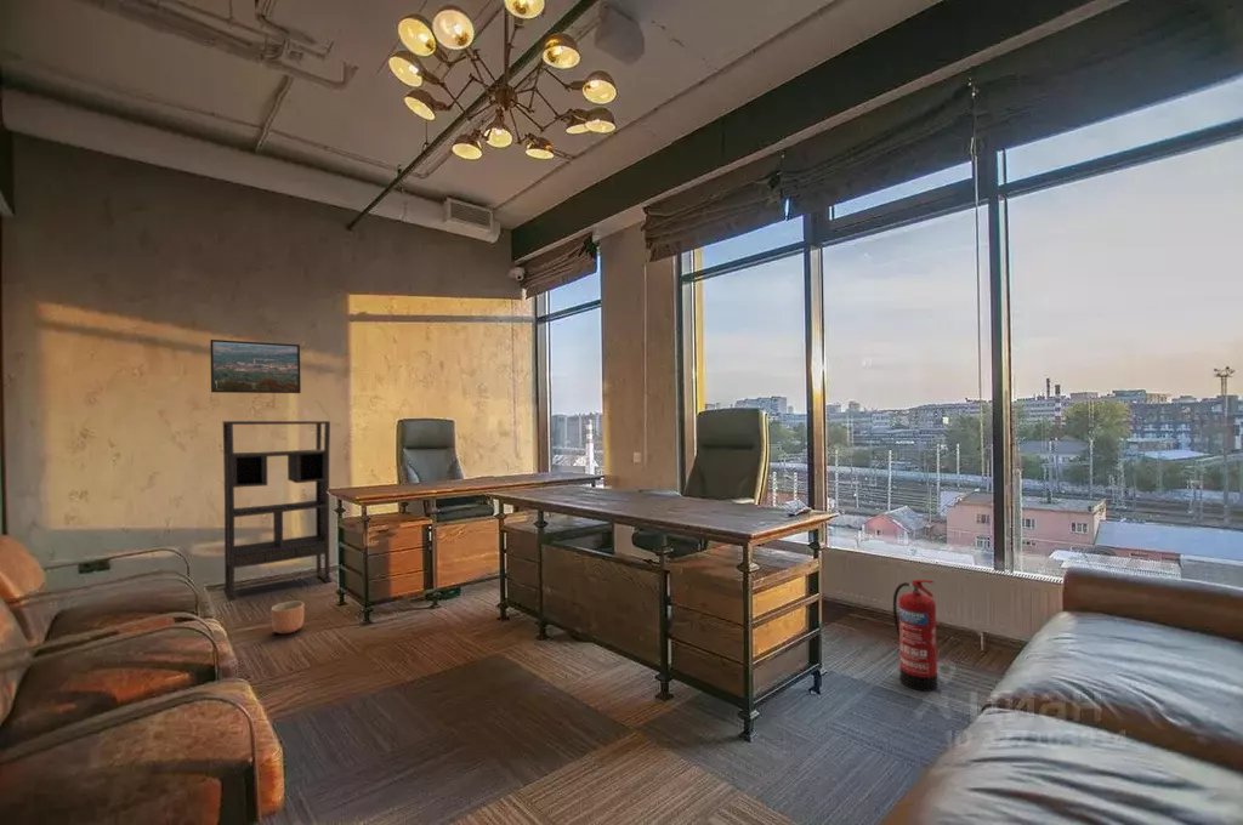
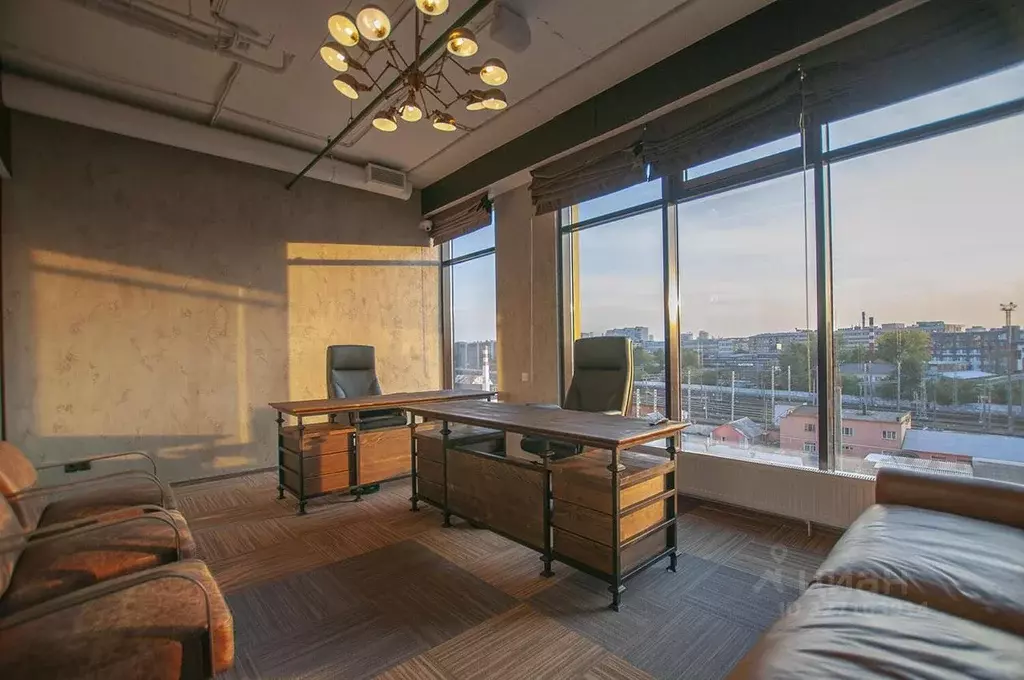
- planter [271,601,305,635]
- shelving unit [221,420,333,602]
- fire extinguisher [892,579,938,693]
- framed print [209,338,302,394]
